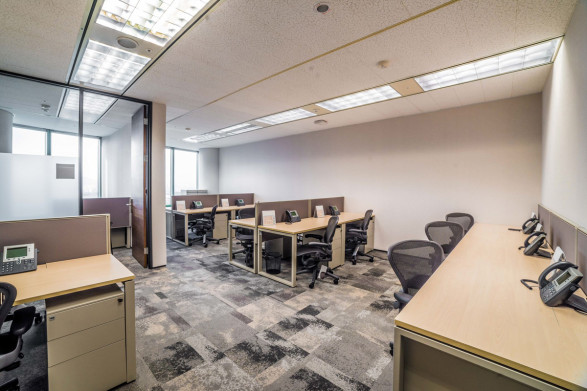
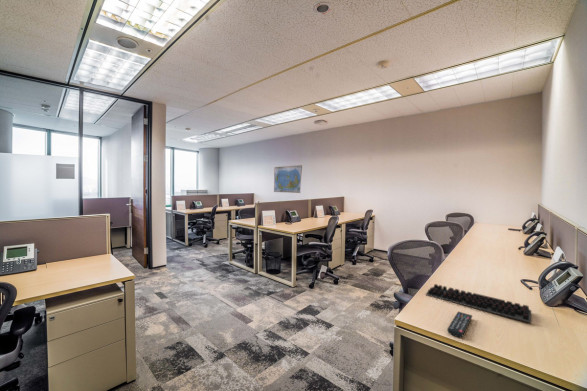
+ remote control [446,311,473,338]
+ world map [273,164,303,194]
+ computer keyboard [424,283,532,324]
